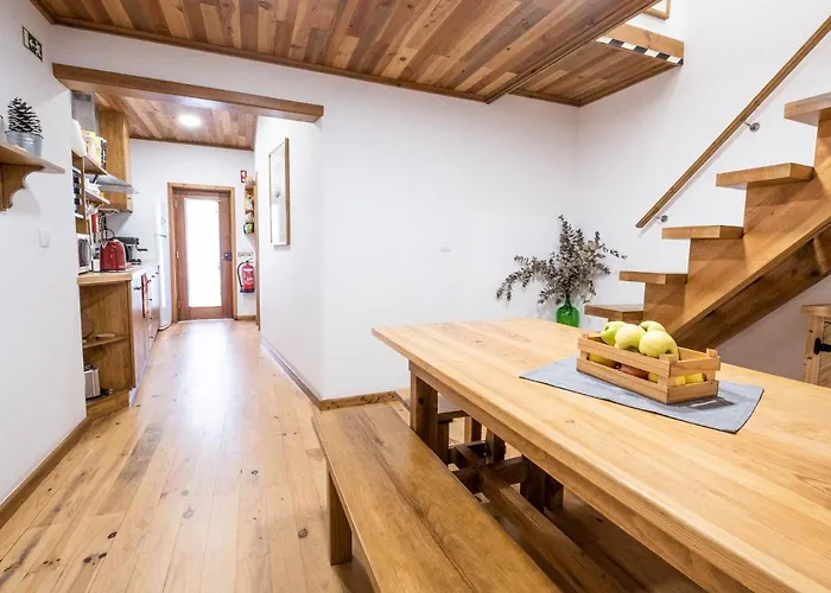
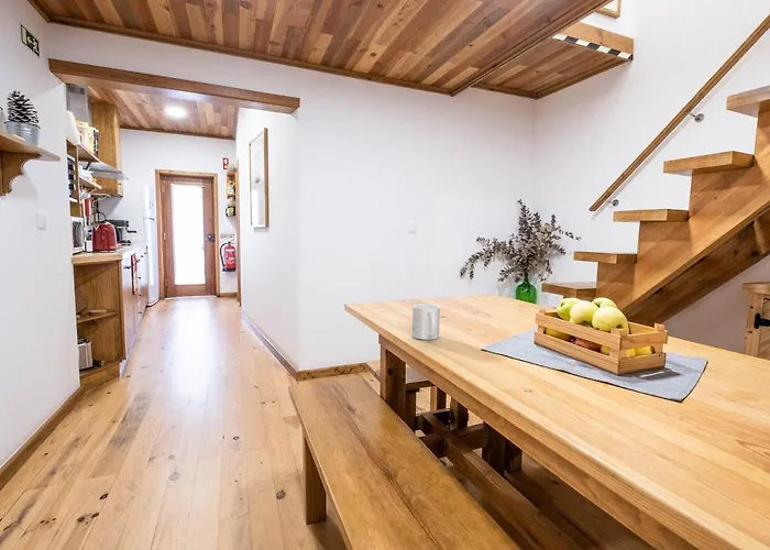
+ mug [411,304,441,341]
